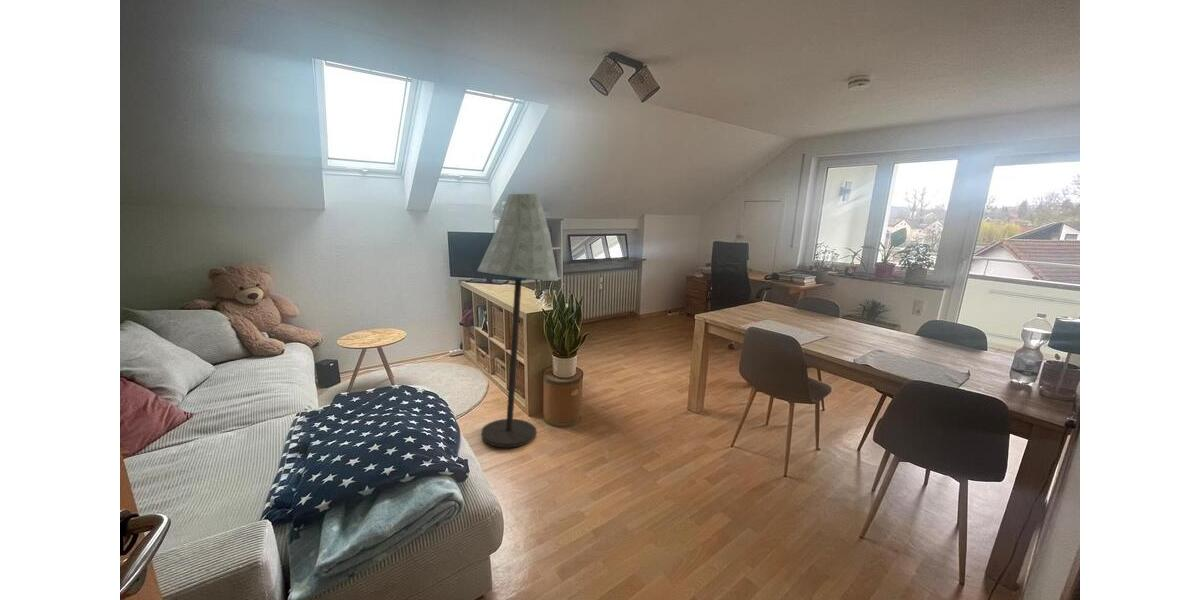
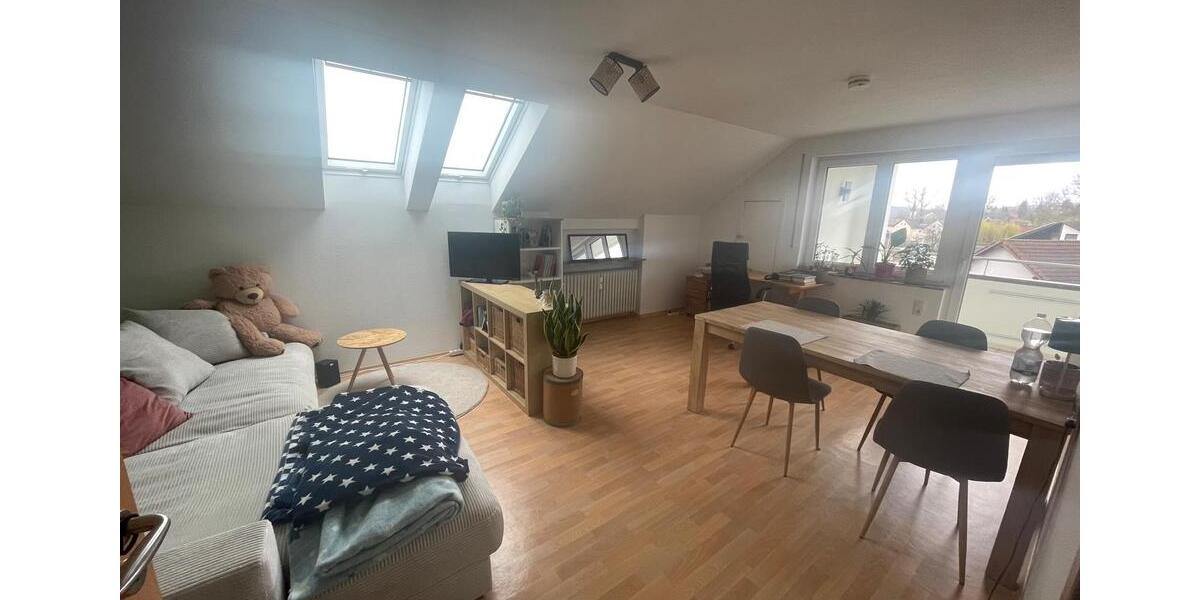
- floor lamp [476,193,559,449]
